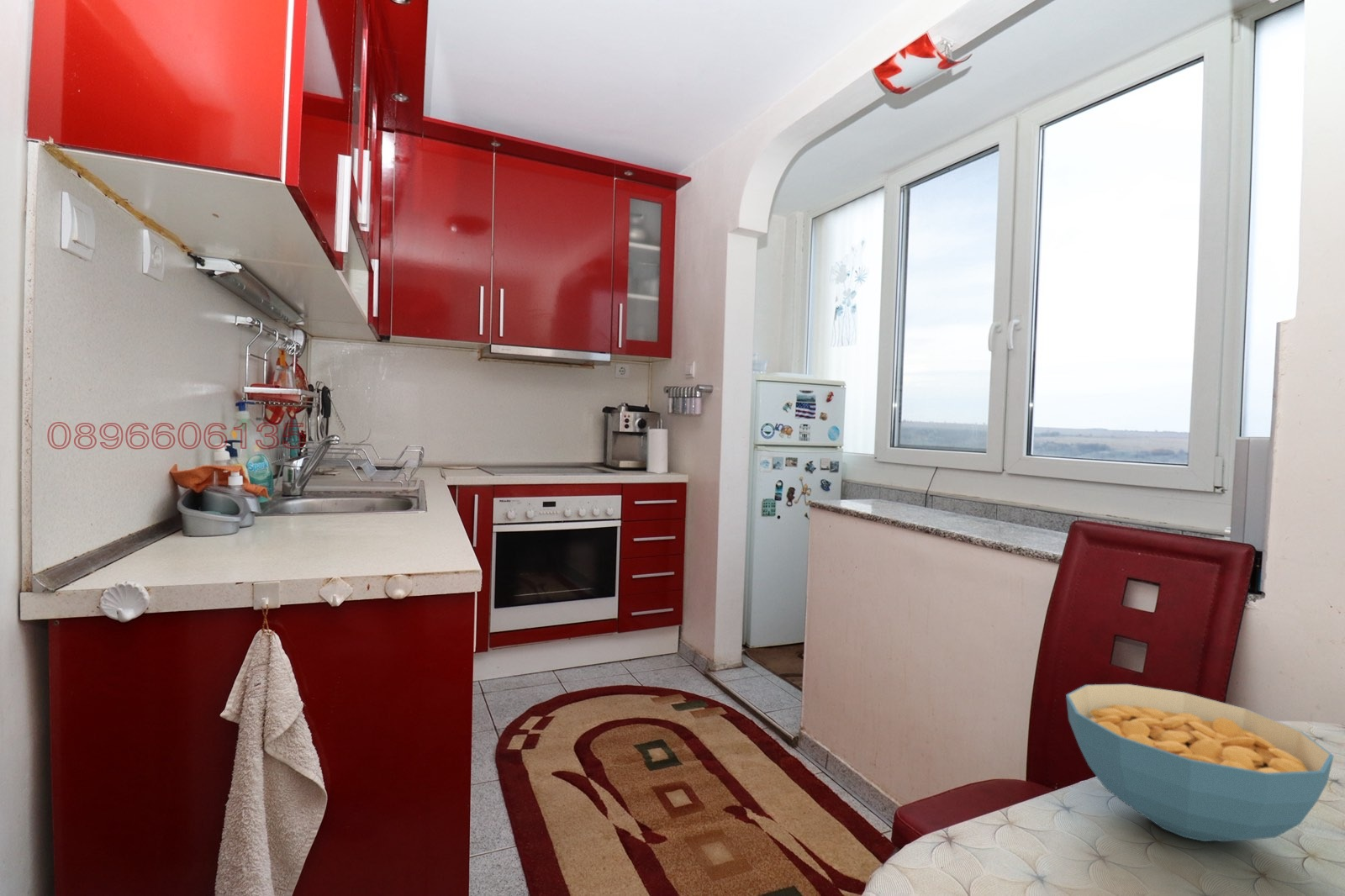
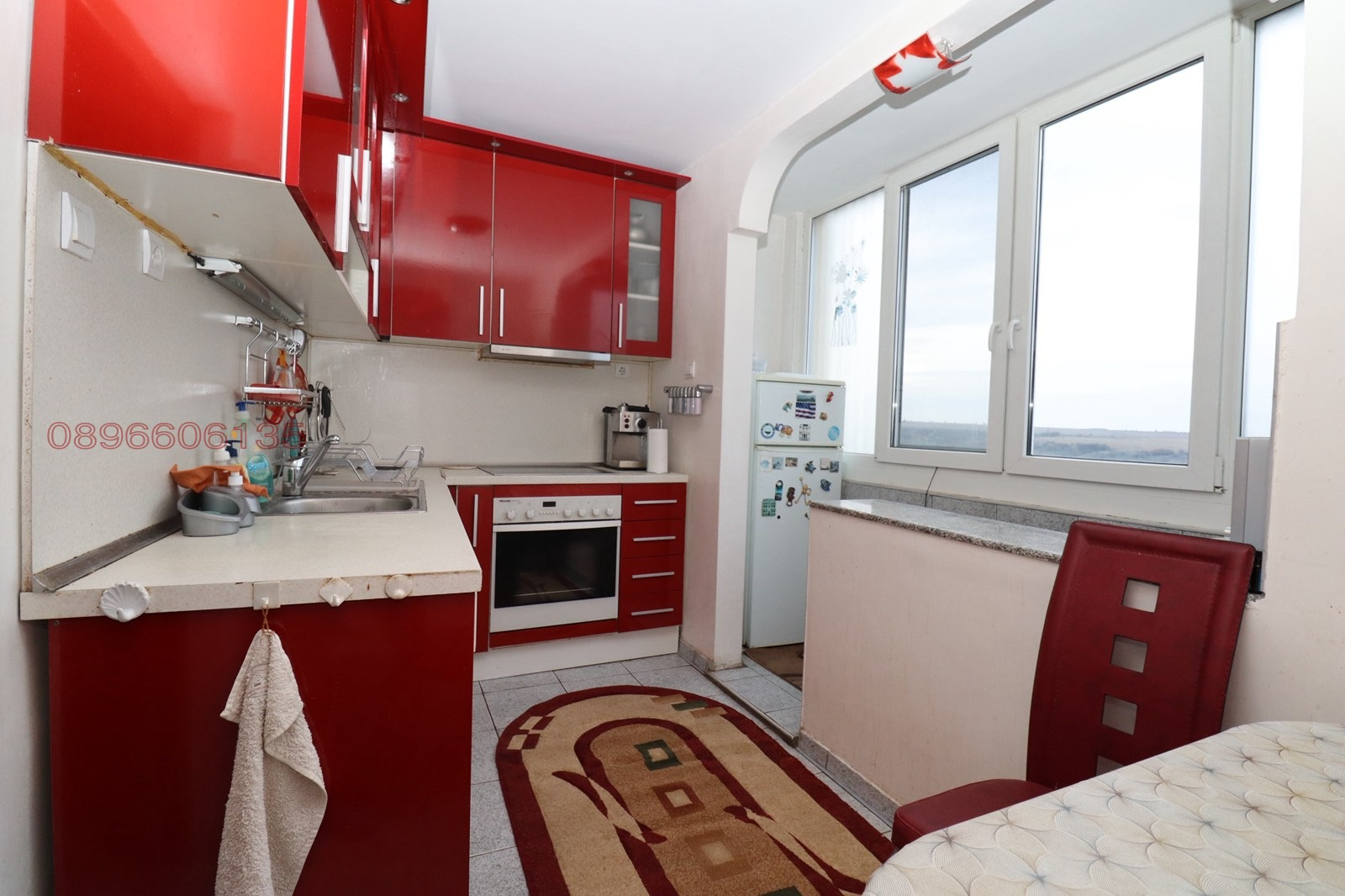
- cereal bowl [1065,683,1335,842]
